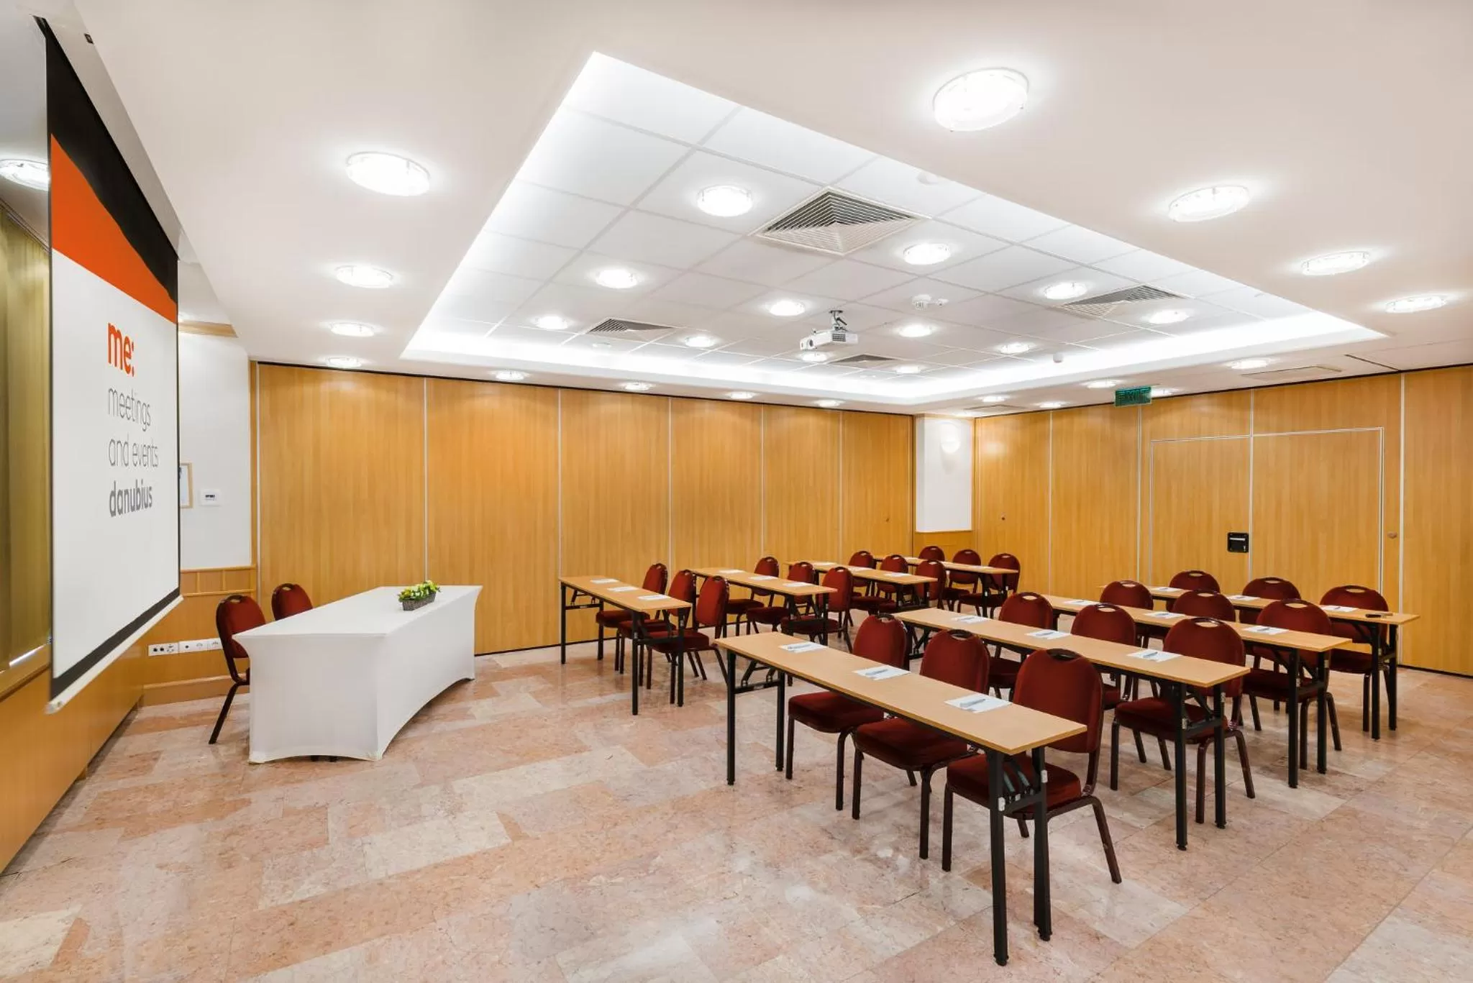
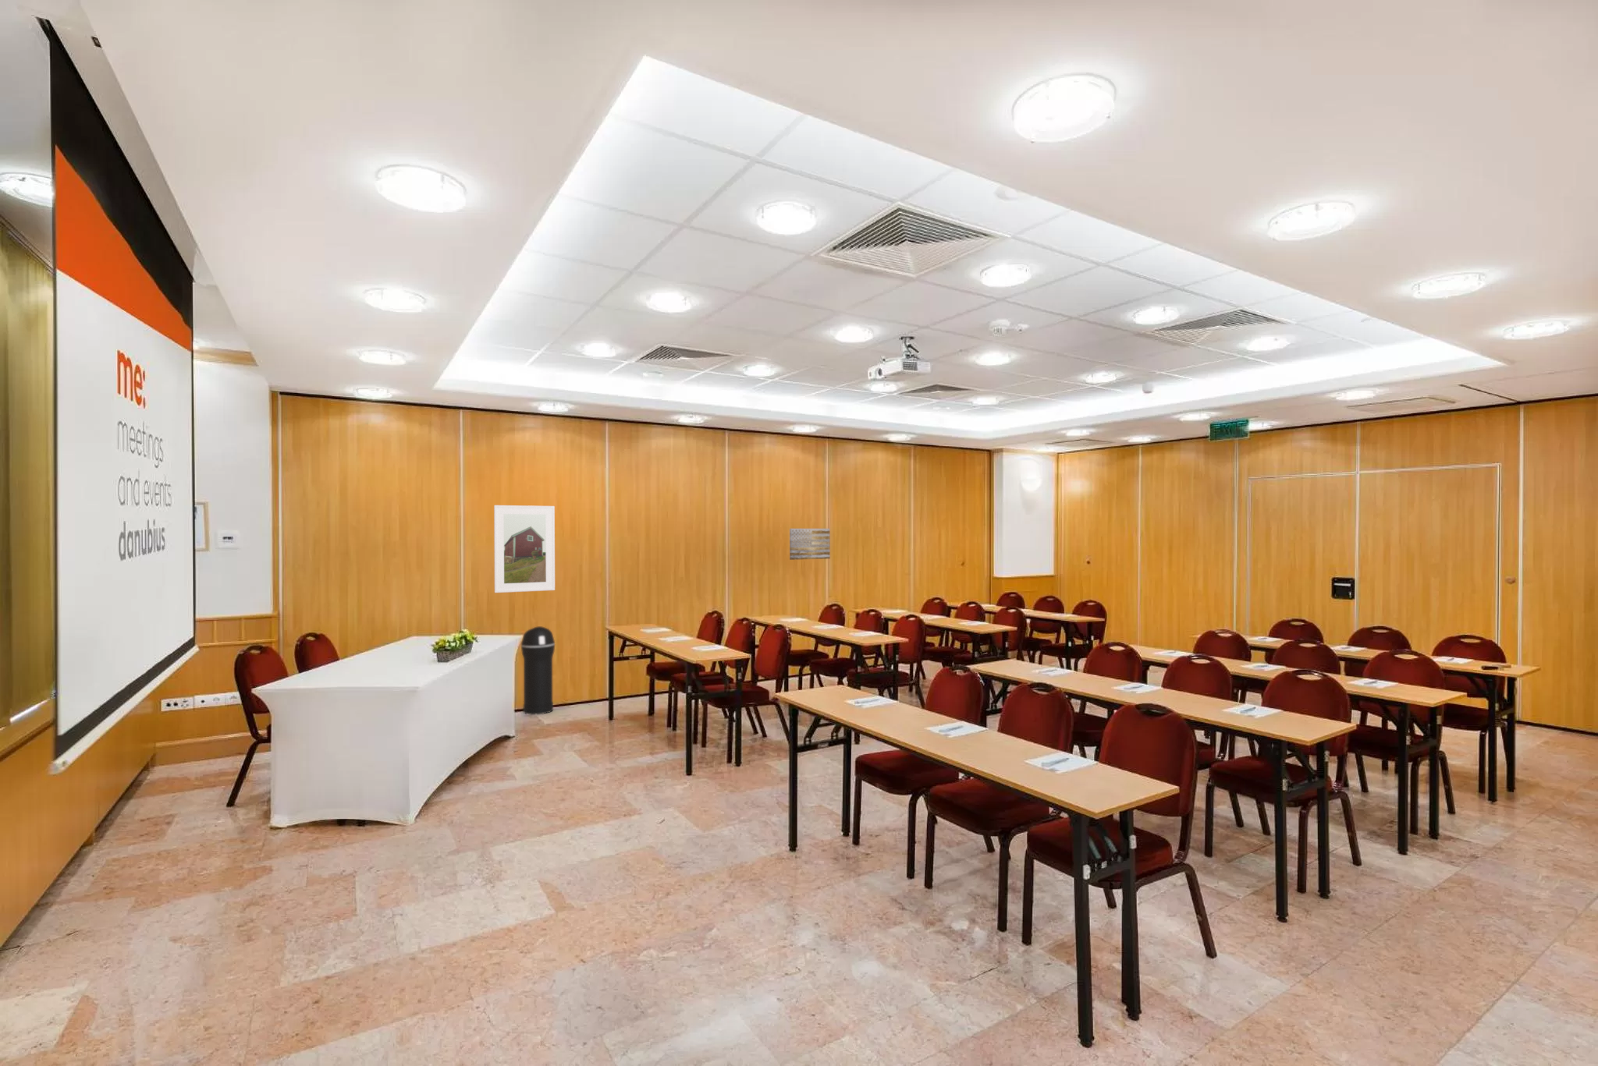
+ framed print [493,504,556,594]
+ wall art [789,528,831,560]
+ trash can [520,626,556,715]
